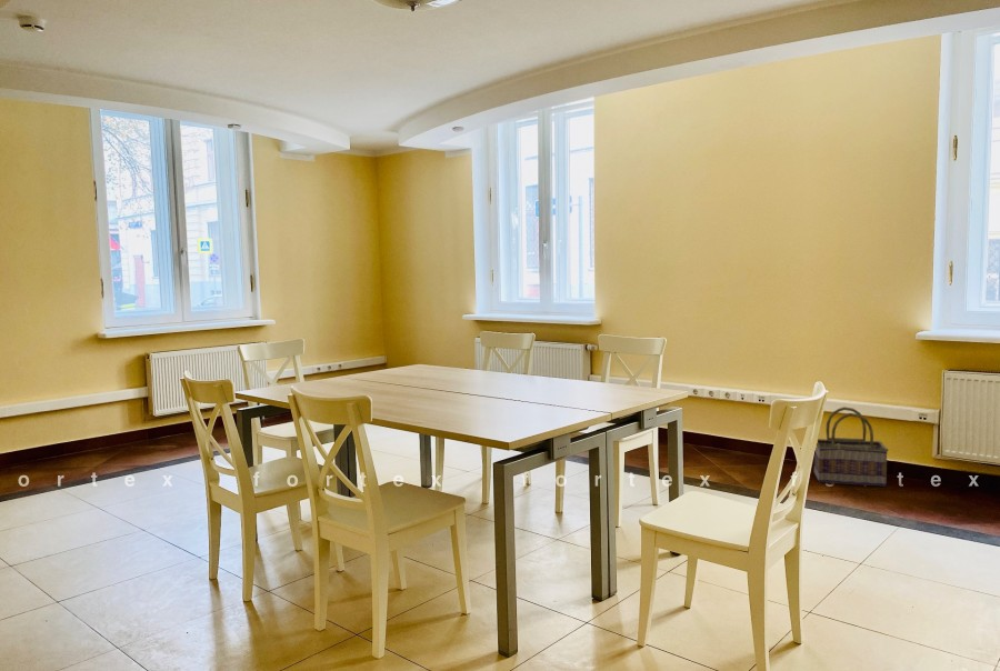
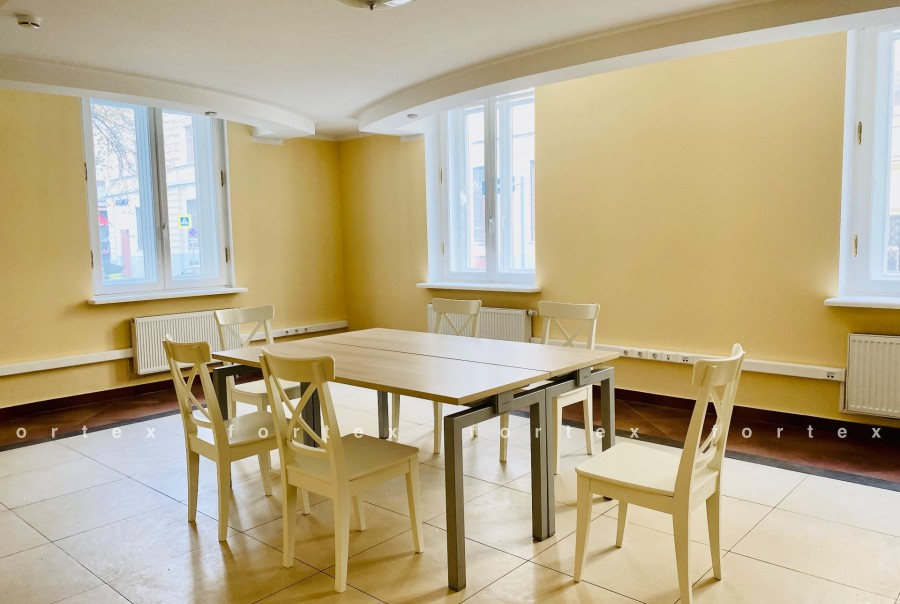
- basket [813,405,890,487]
